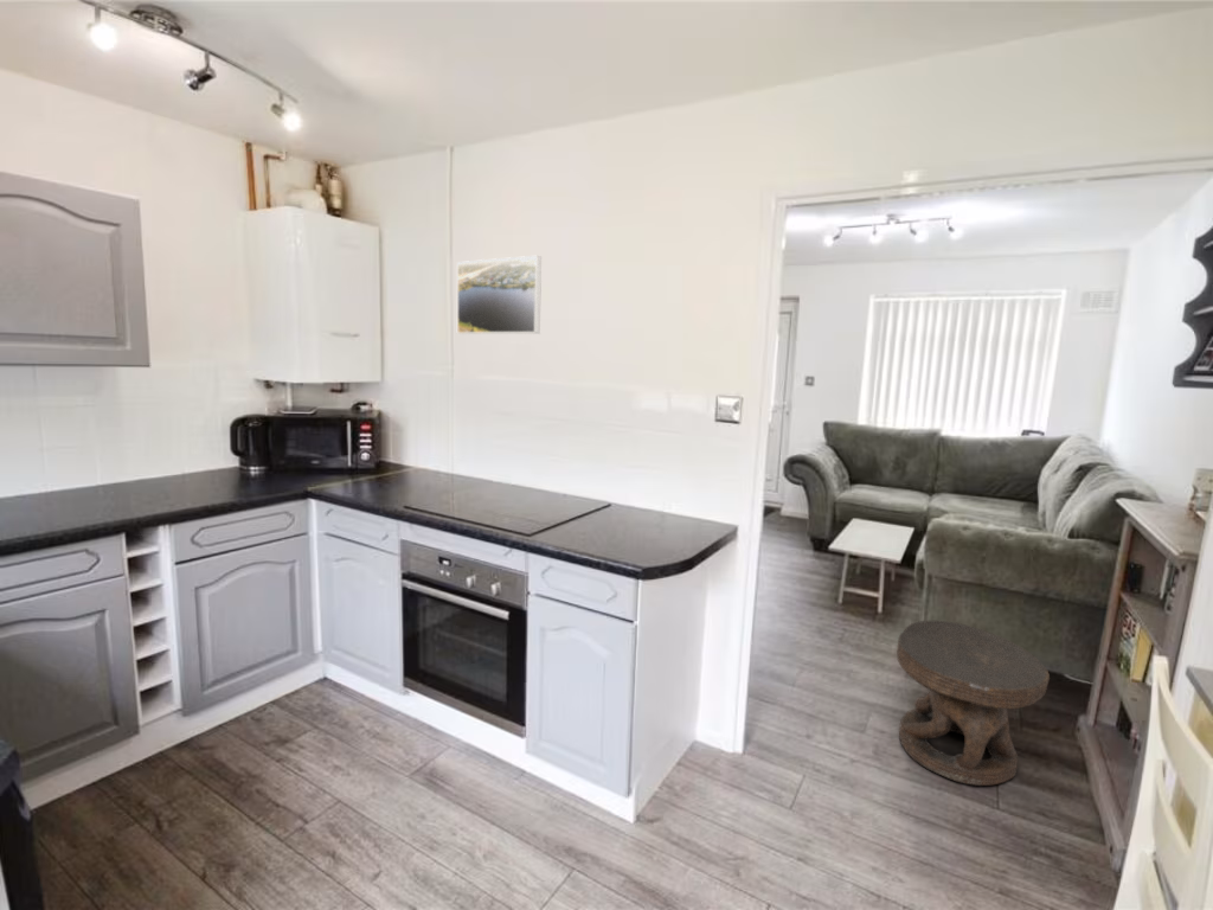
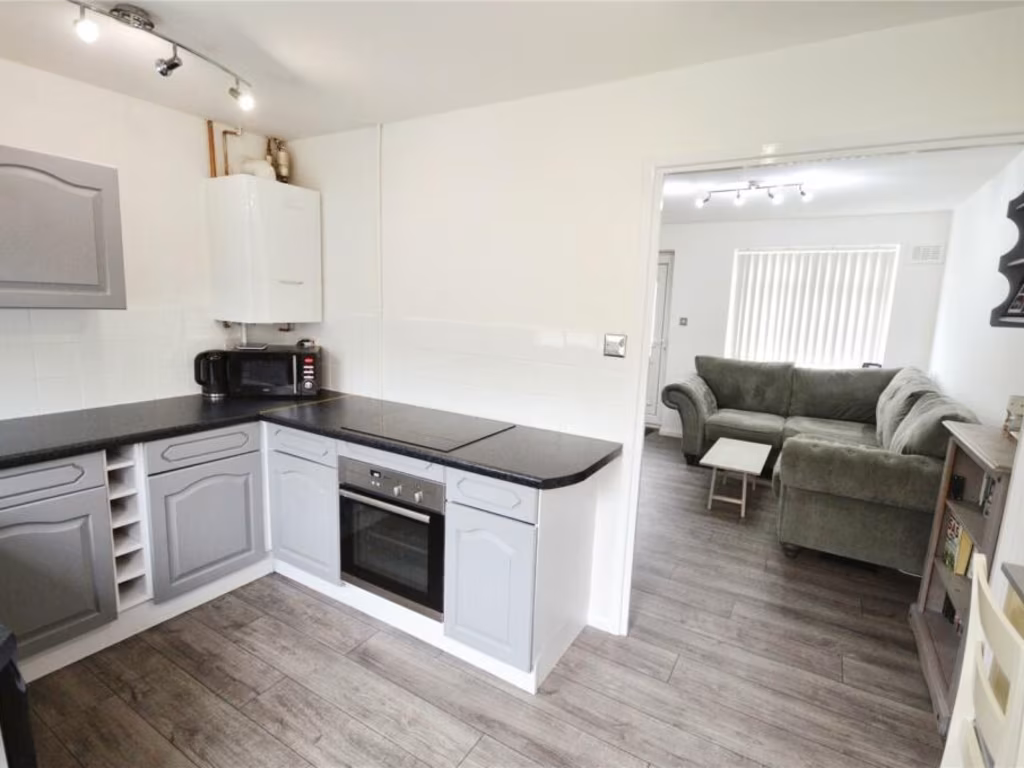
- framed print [456,255,543,335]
- carved stool [896,620,1051,787]
